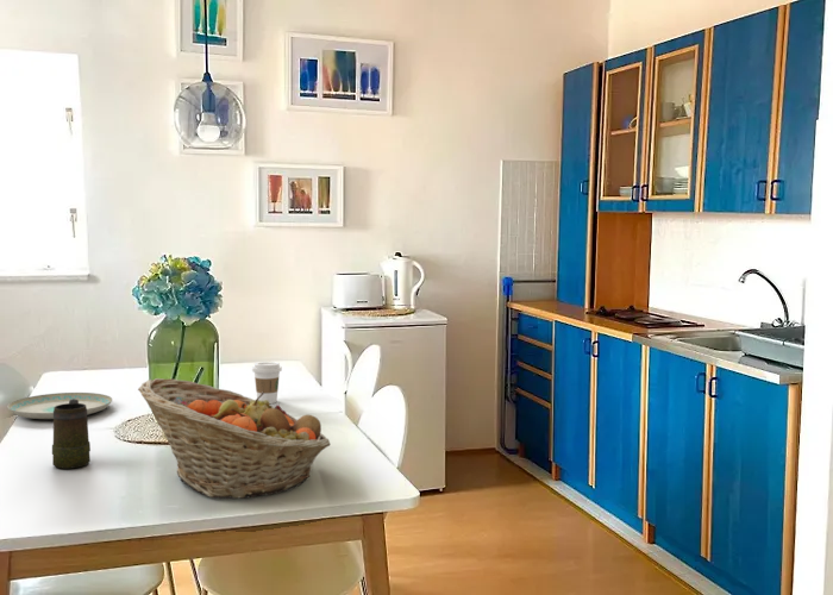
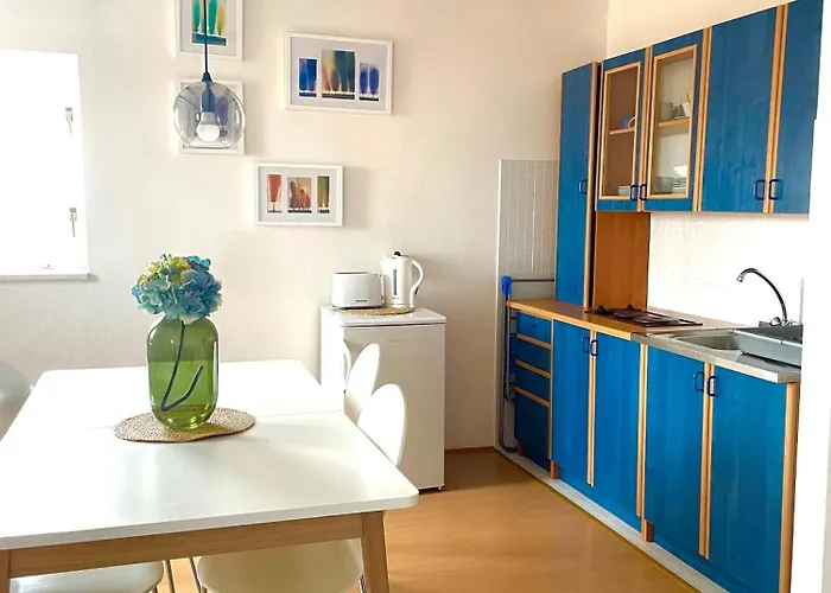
- fruit basket [137,377,332,500]
- mug [51,399,92,470]
- plate [6,392,113,420]
- coffee cup [251,361,283,405]
